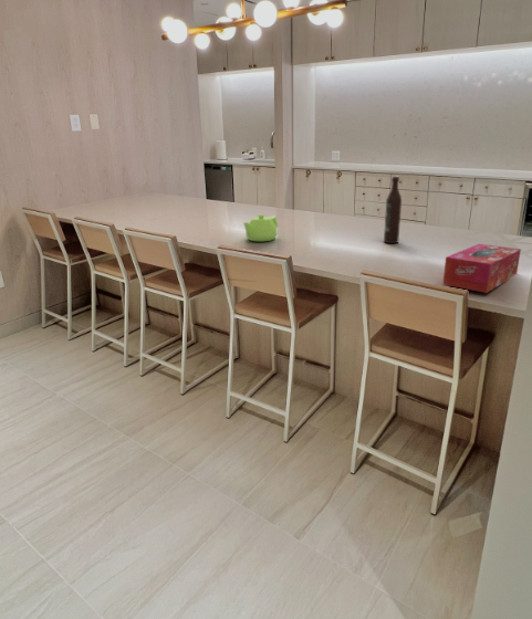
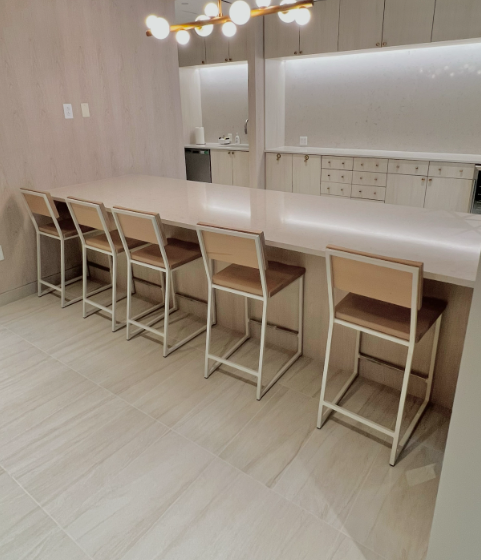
- tissue box [441,243,522,294]
- teapot [242,213,279,242]
- wine bottle [383,176,403,244]
